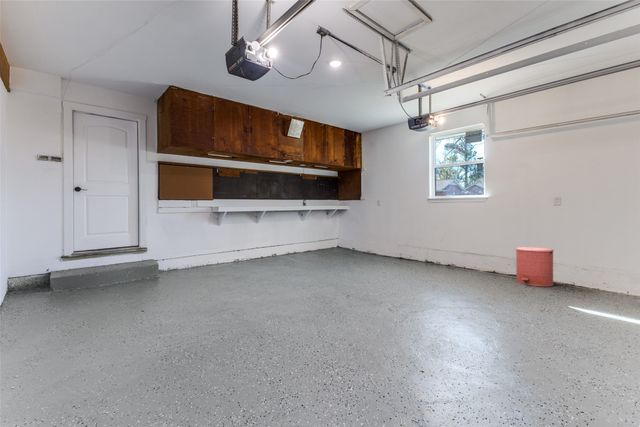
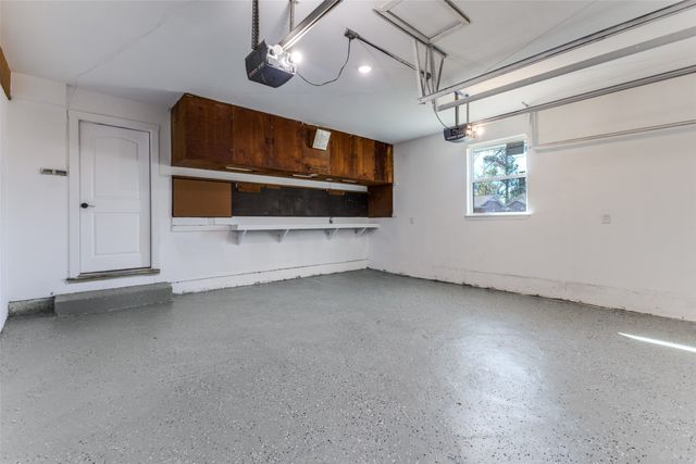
- trash can [514,246,555,287]
